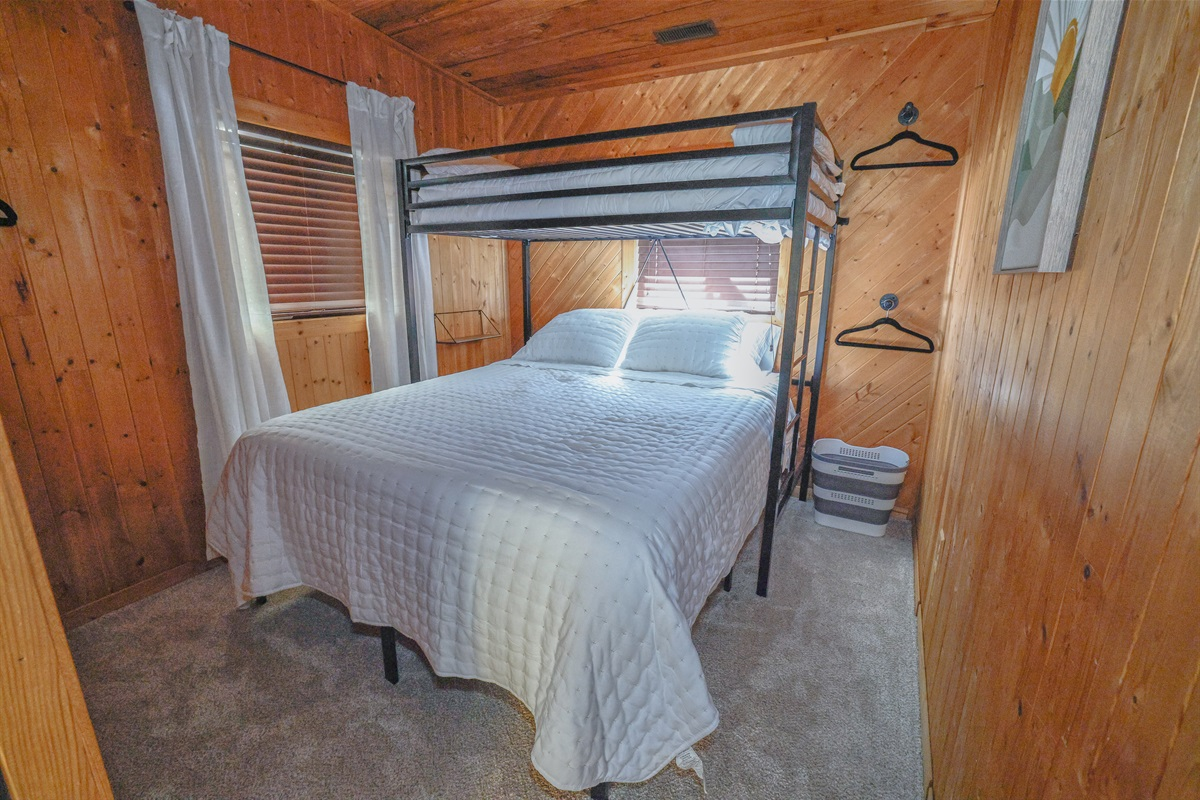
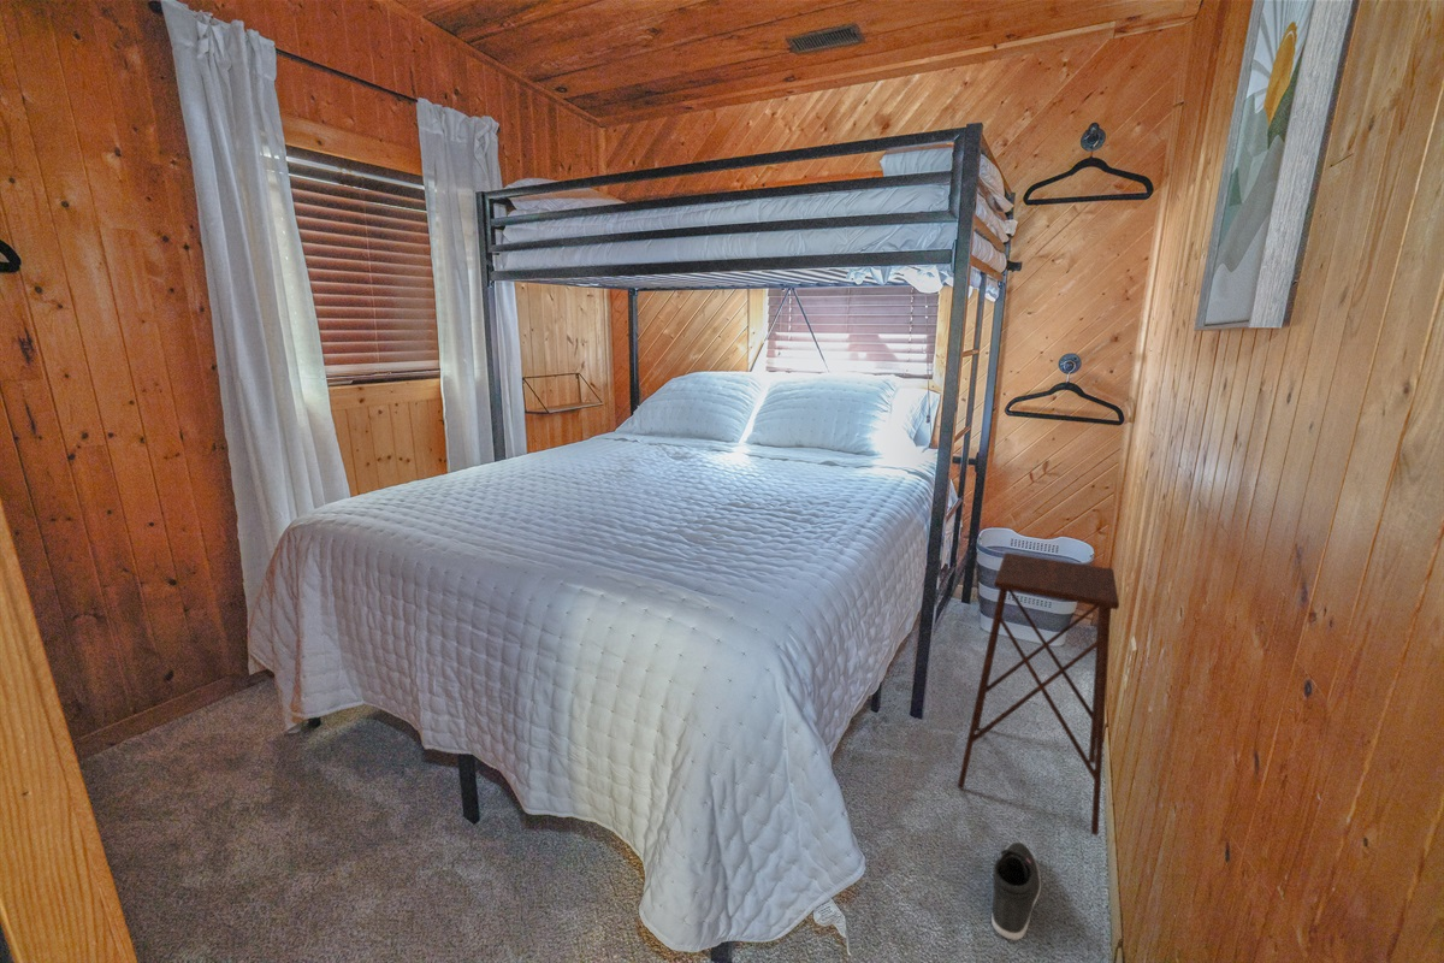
+ sneaker [990,841,1042,941]
+ side table [957,551,1120,837]
